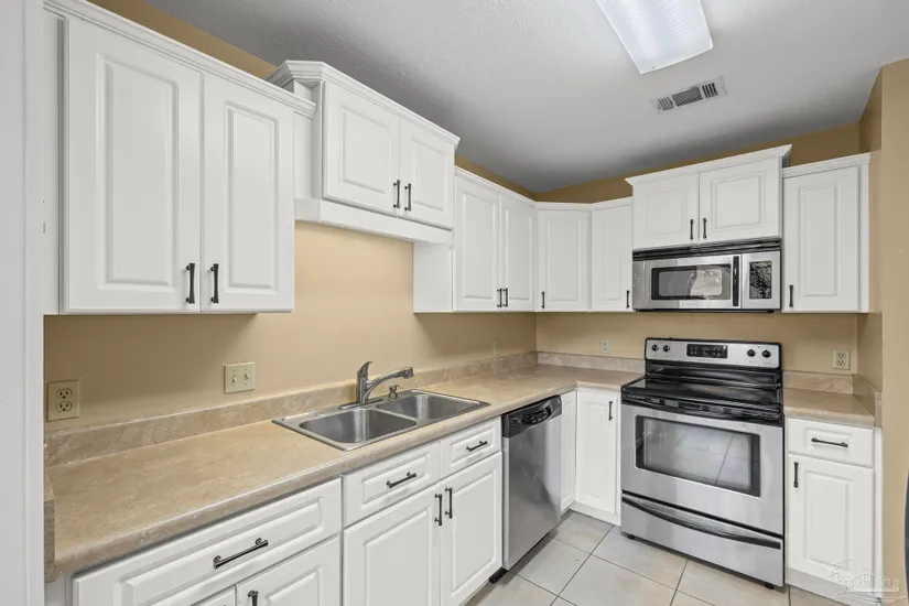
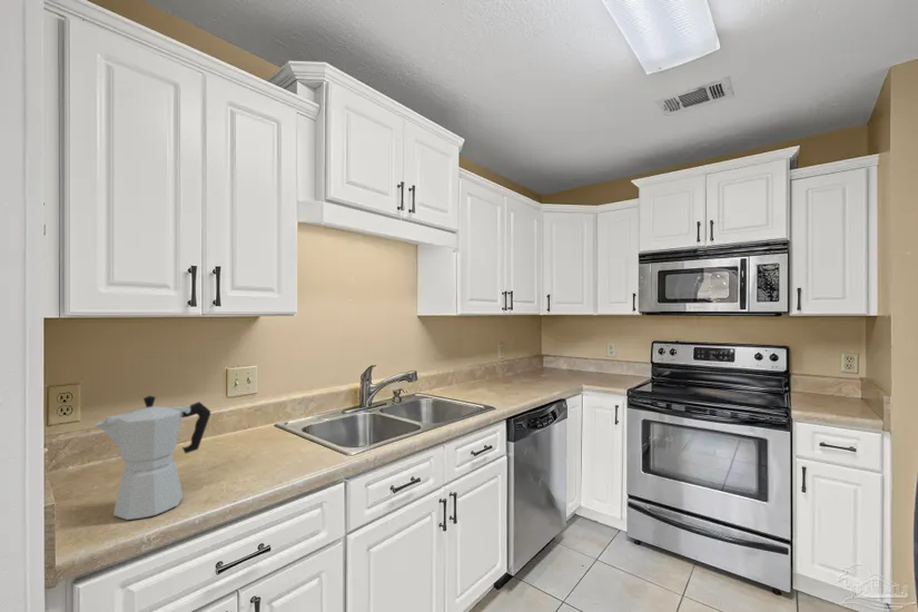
+ moka pot [93,395,211,521]
